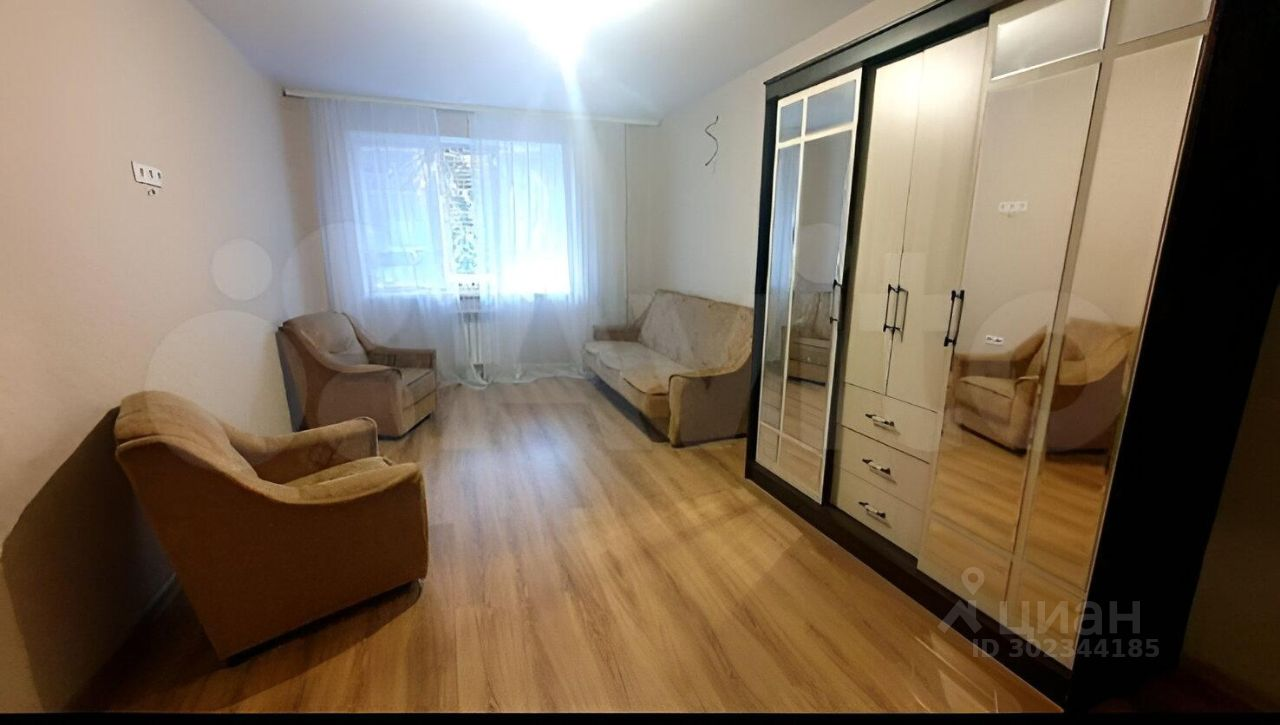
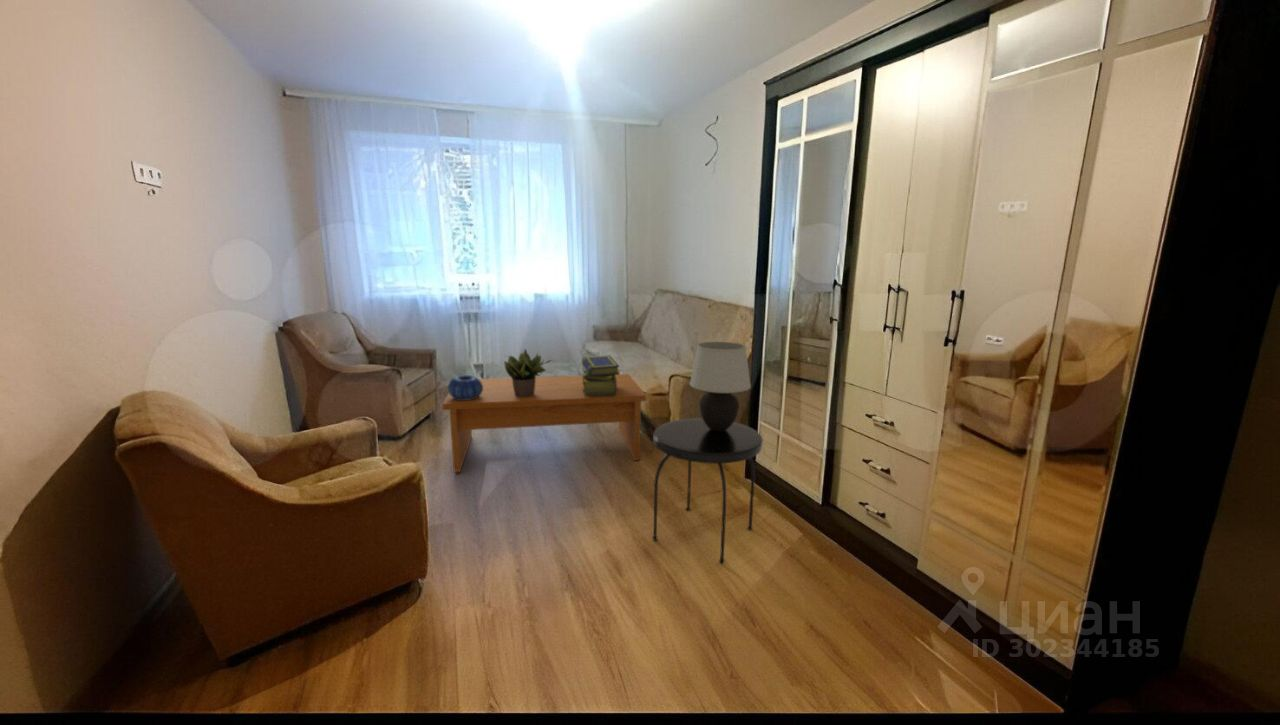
+ table lamp [689,341,752,431]
+ stack of books [581,355,621,397]
+ coffee table [441,373,647,473]
+ decorative bowl [447,374,483,400]
+ potted plant [503,347,555,397]
+ side table [652,417,764,565]
